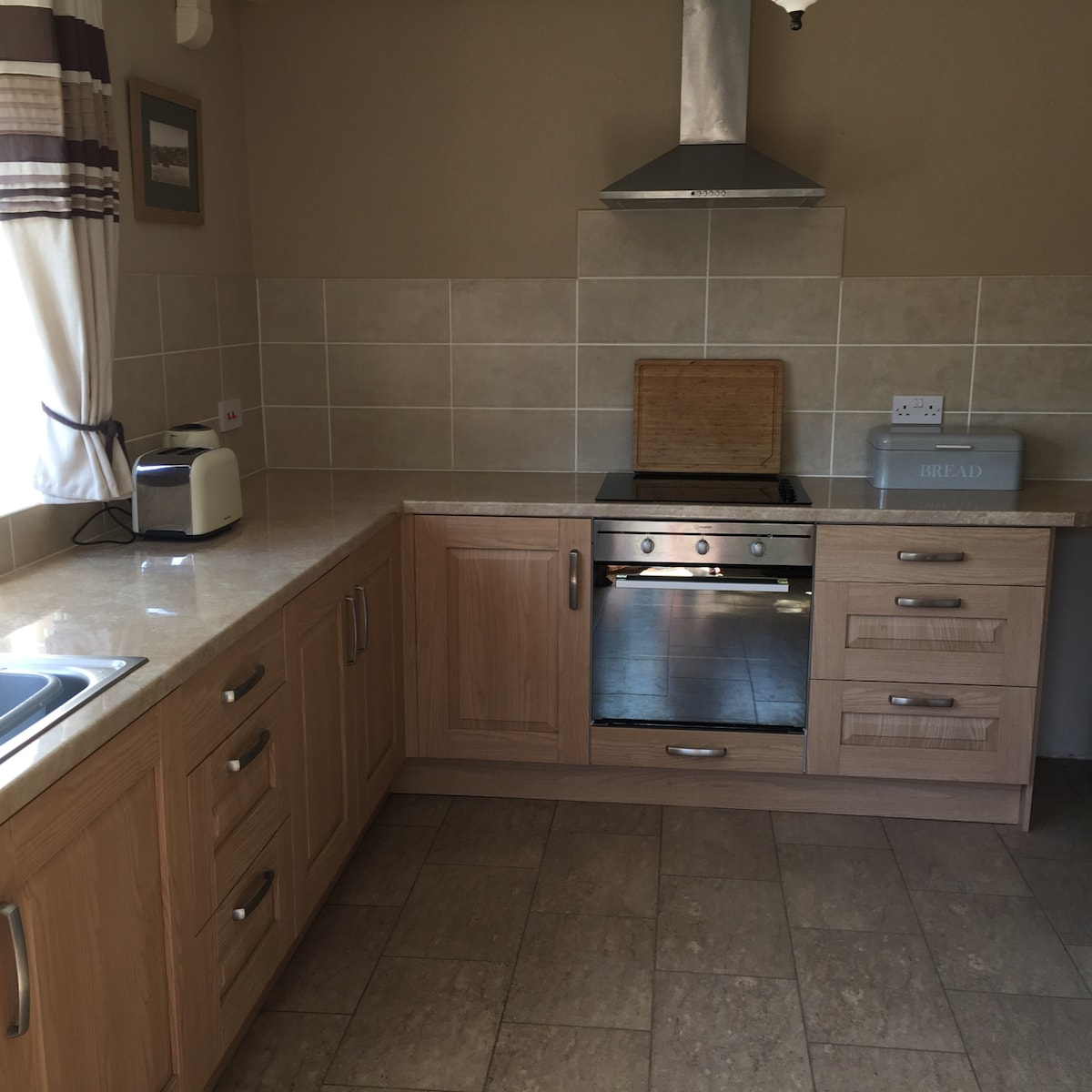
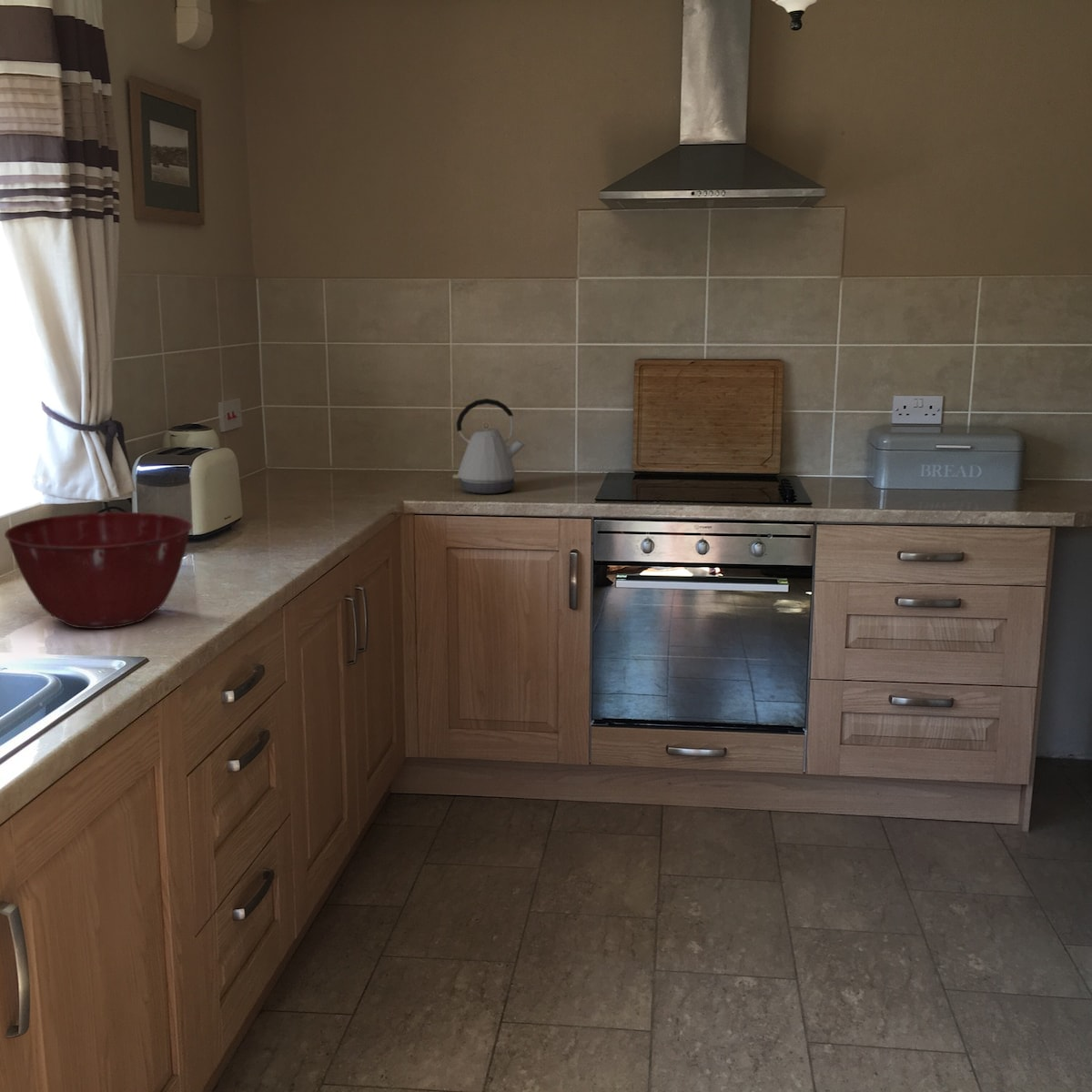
+ mixing bowl [4,511,193,630]
+ kettle [452,398,526,495]
